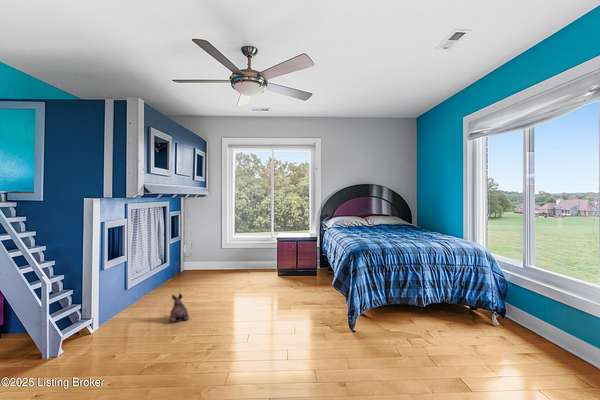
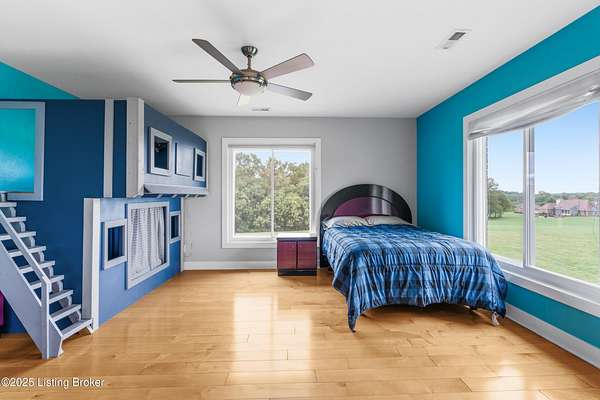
- plush toy [169,292,190,323]
